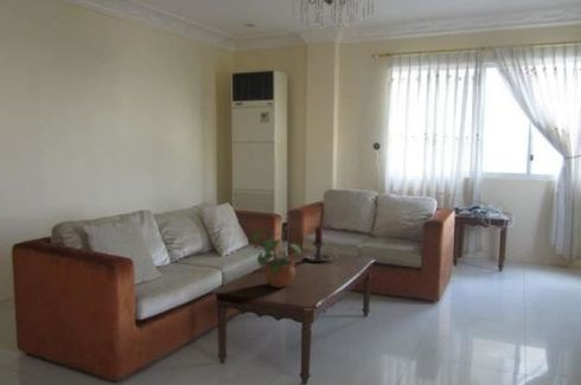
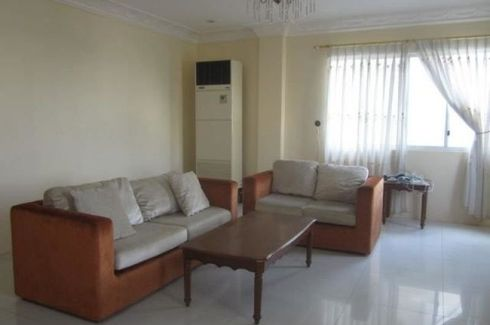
- potted plant [250,226,302,289]
- candle holder [306,226,338,263]
